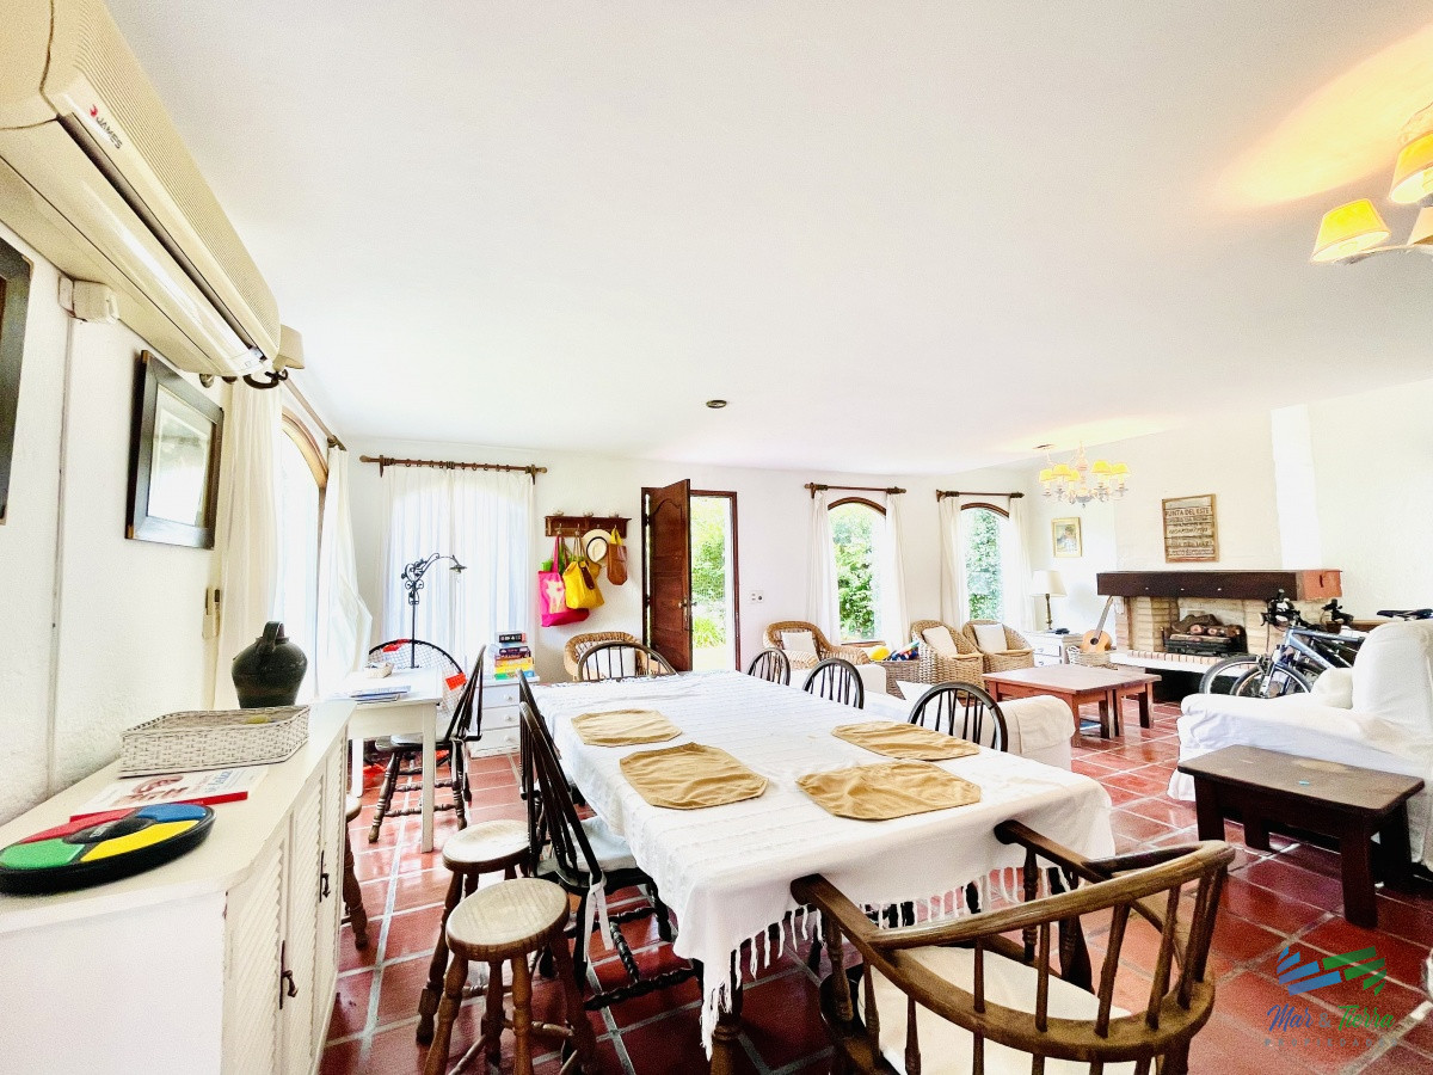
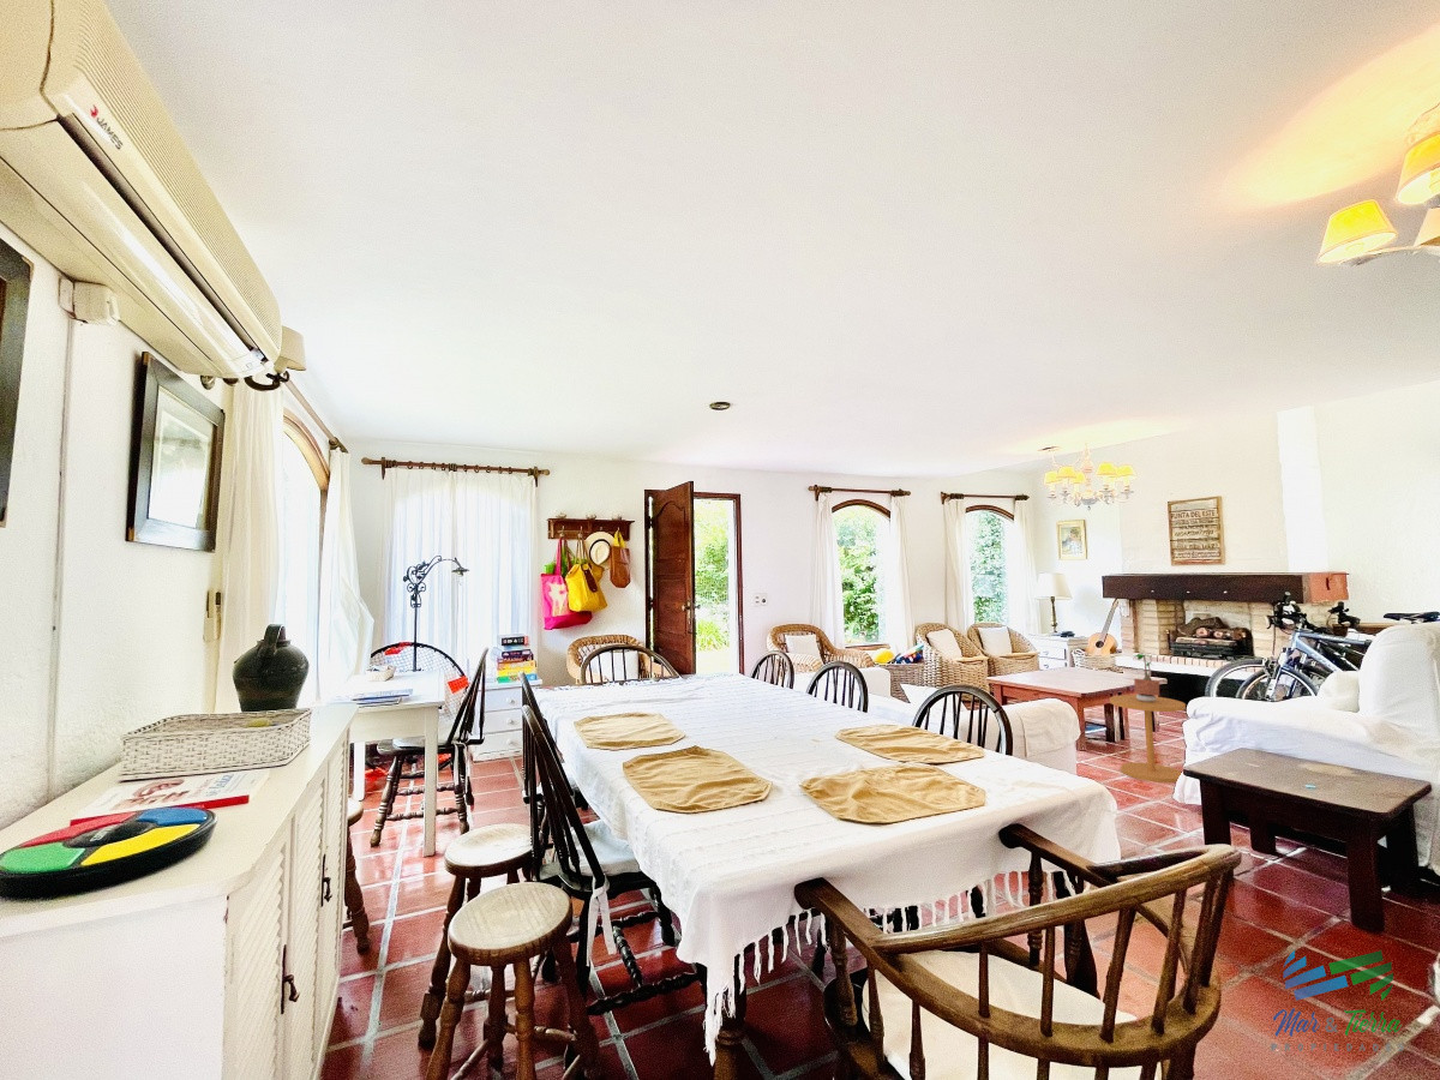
+ side table [1109,694,1187,784]
+ potted plant [1133,653,1160,697]
